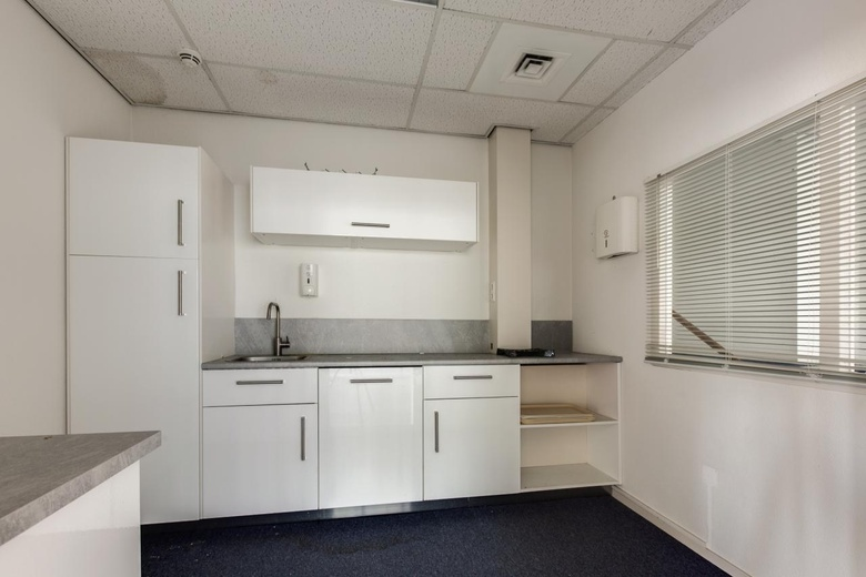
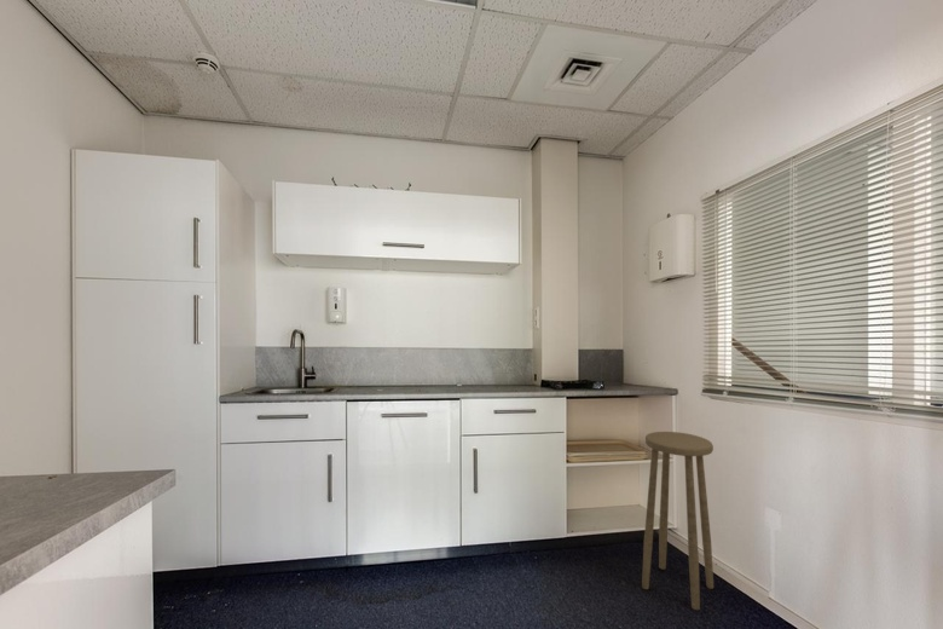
+ stool [641,431,715,611]
